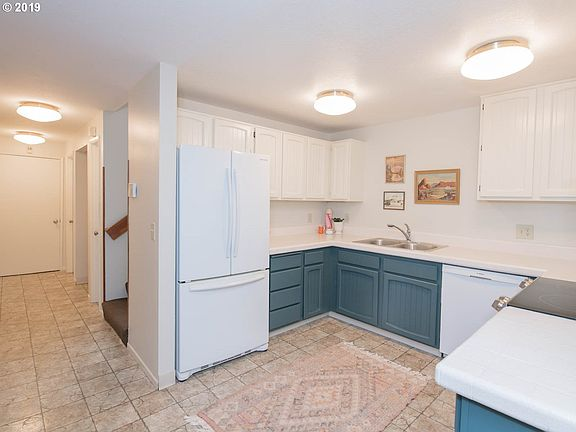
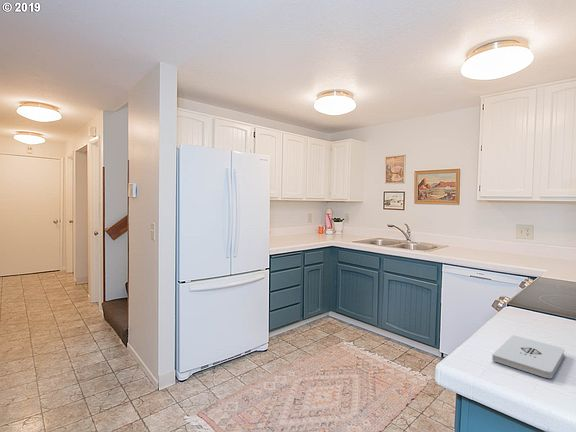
+ notepad [491,334,566,379]
